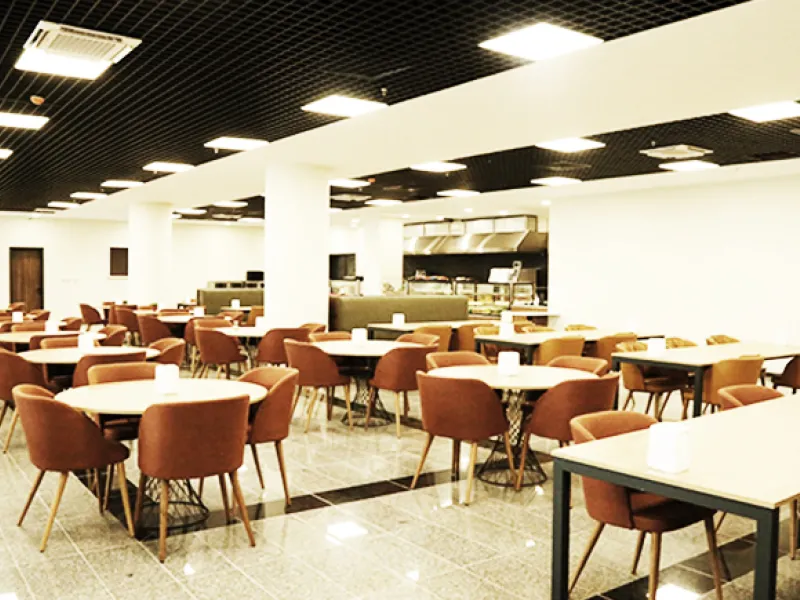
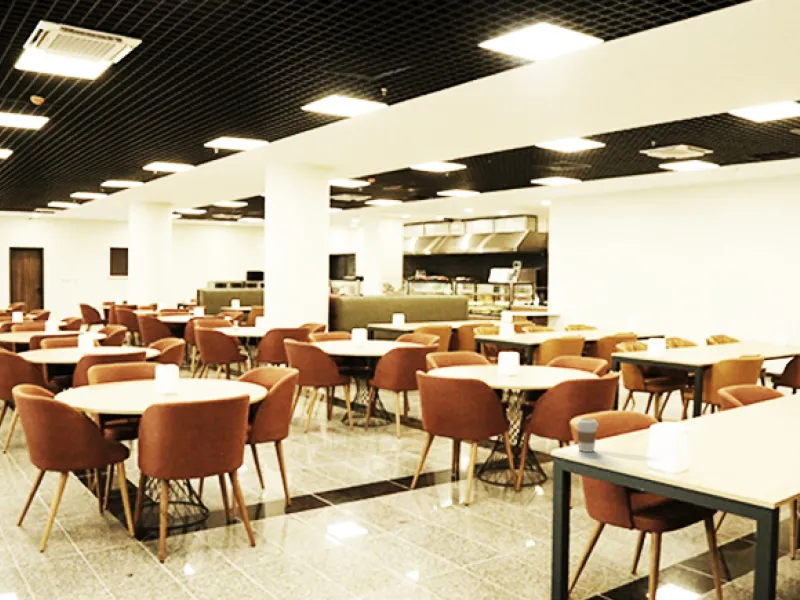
+ coffee cup [574,417,600,453]
